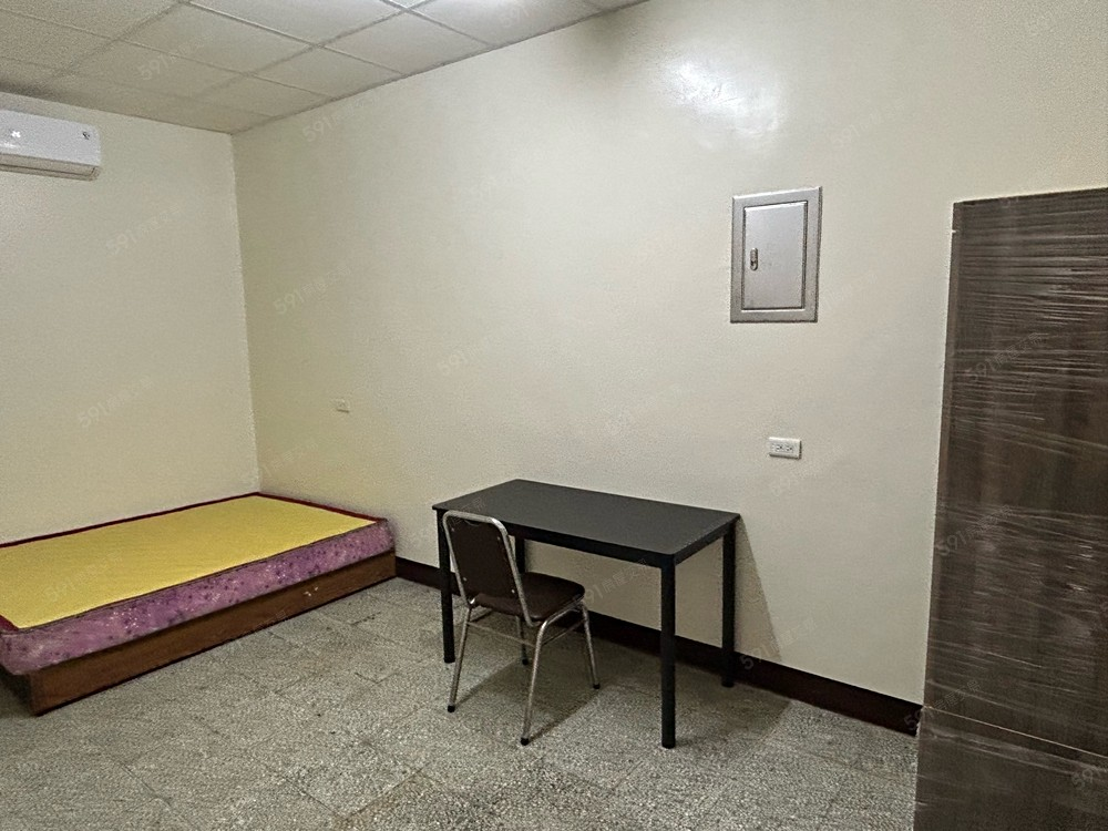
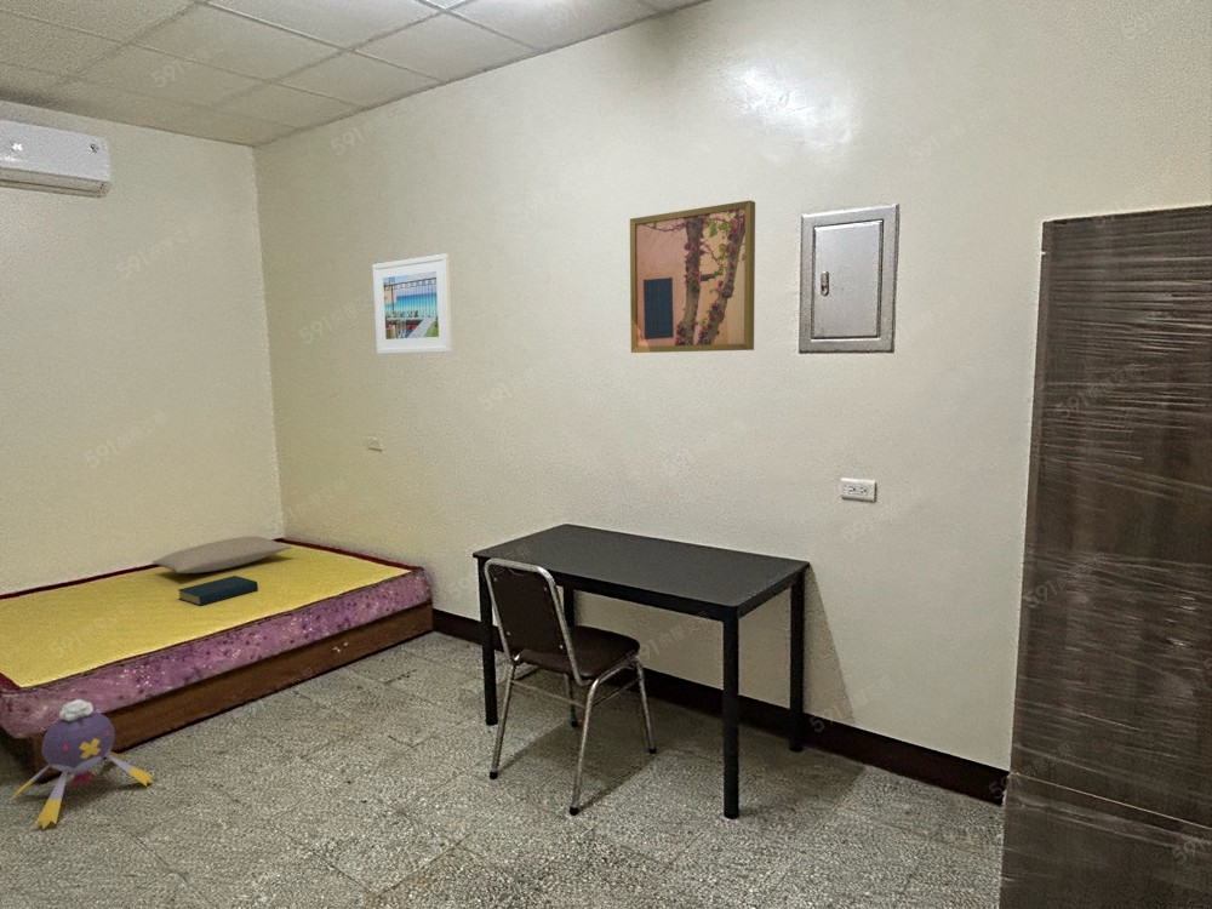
+ hardback book [177,574,259,607]
+ plush toy [8,698,155,830]
+ wall art [629,199,756,354]
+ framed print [372,253,453,355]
+ pillow [150,536,293,574]
